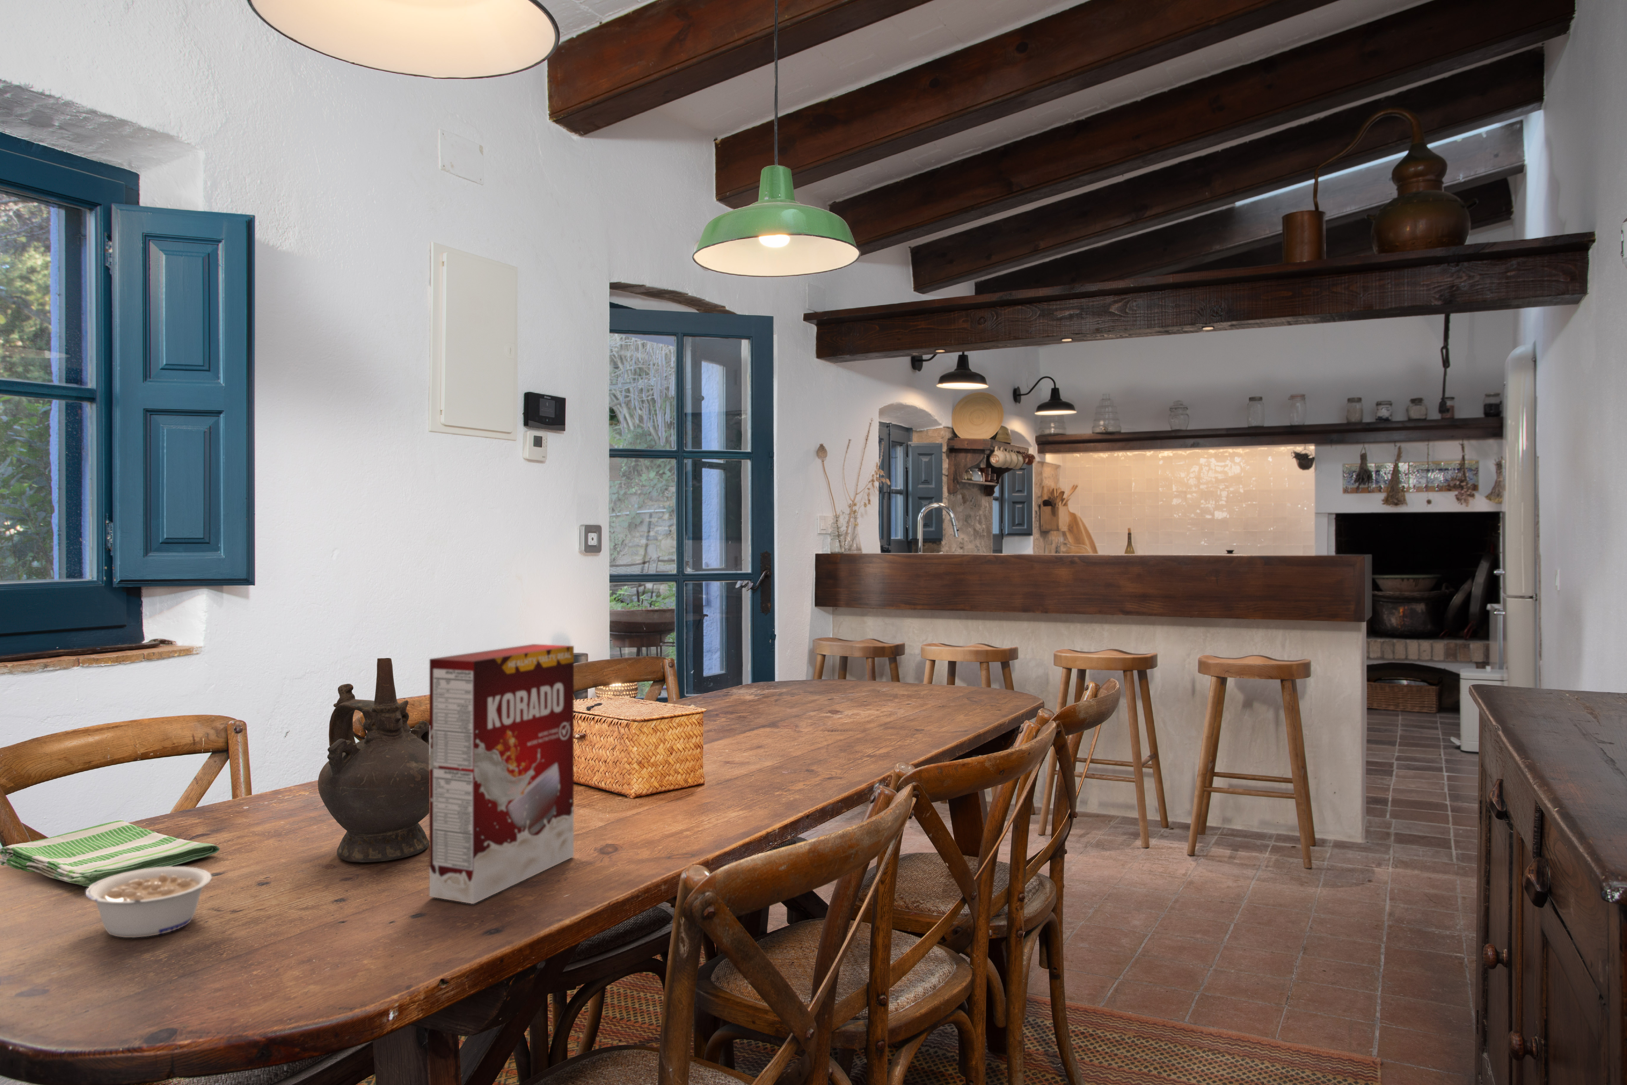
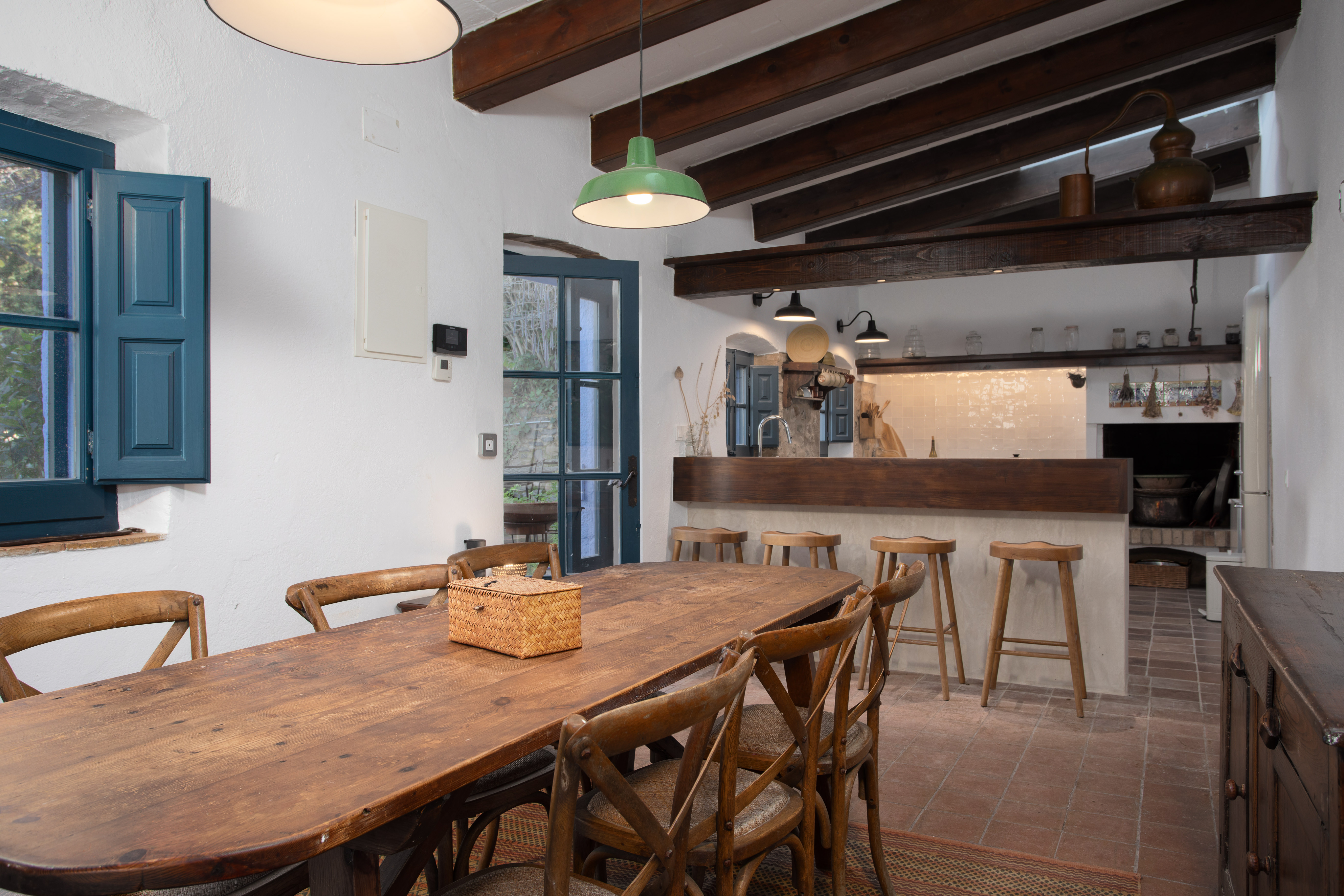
- ceremonial vessel [317,658,430,863]
- cereal box [429,643,574,905]
- legume [85,867,213,938]
- dish towel [0,820,220,888]
